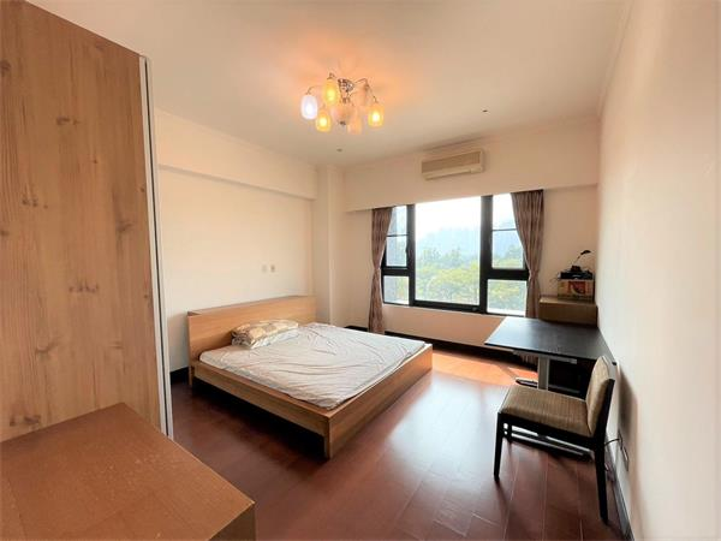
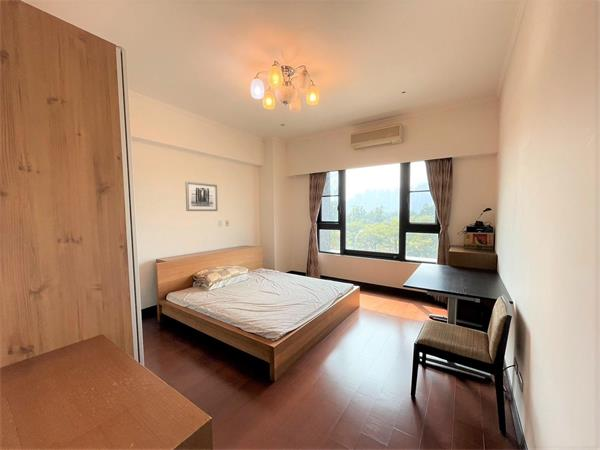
+ wall art [185,181,219,212]
